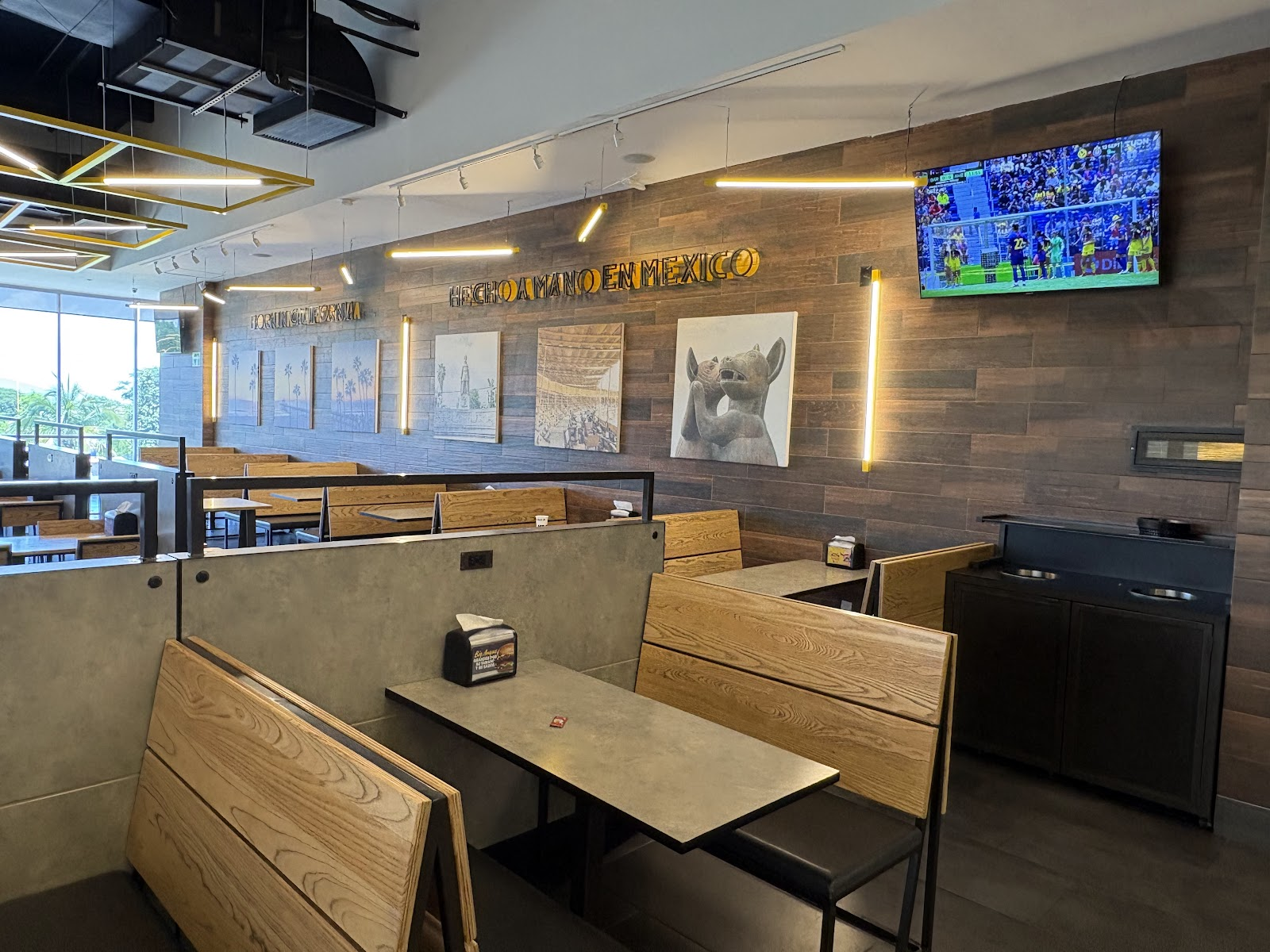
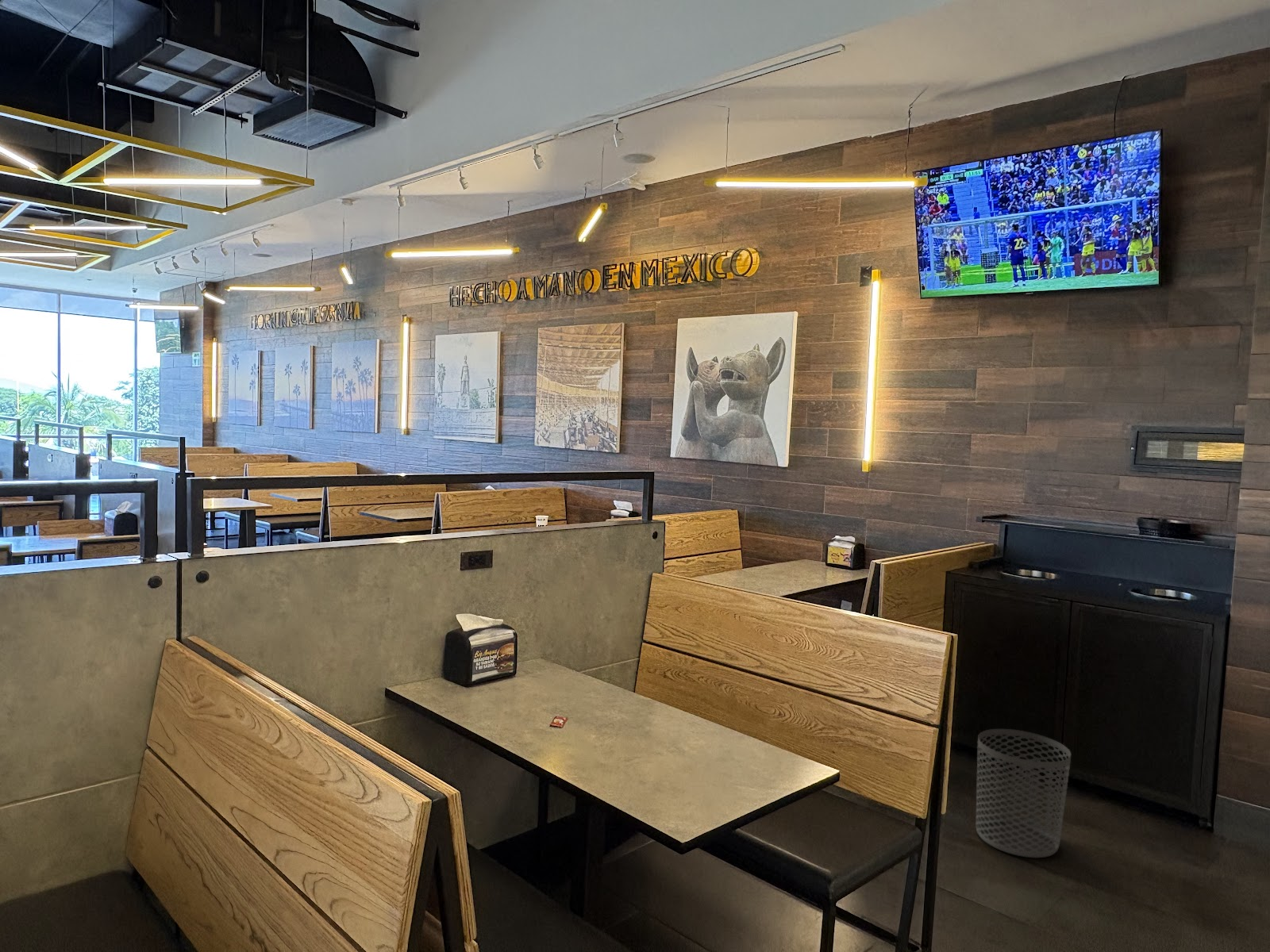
+ waste bin [976,728,1072,858]
